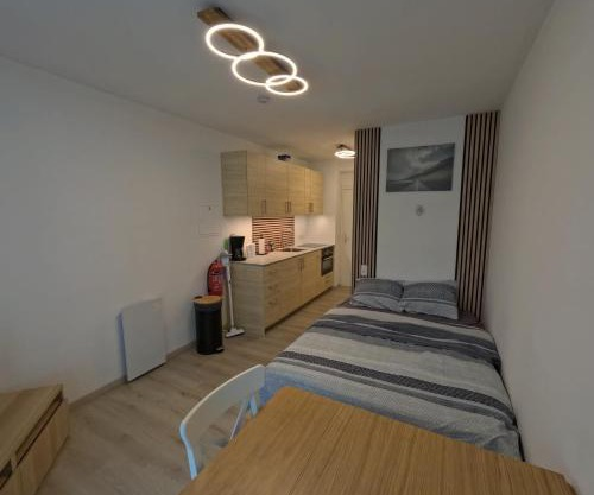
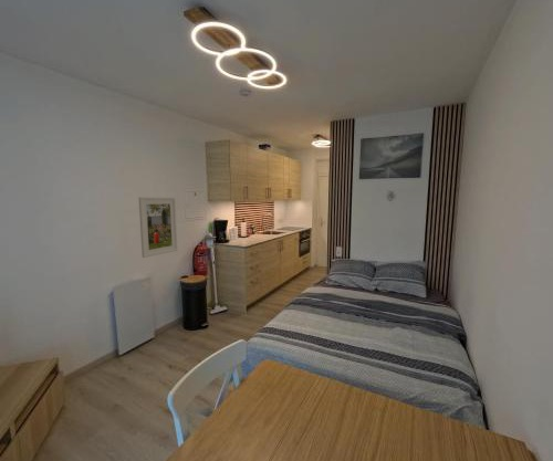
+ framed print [138,197,178,259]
